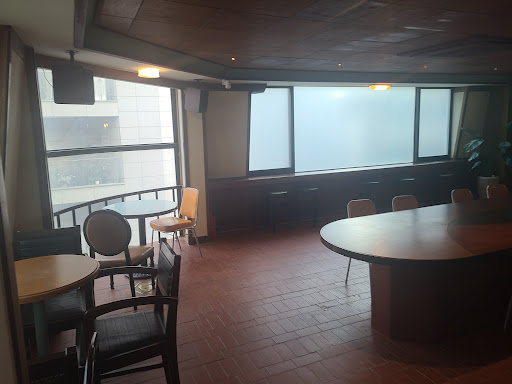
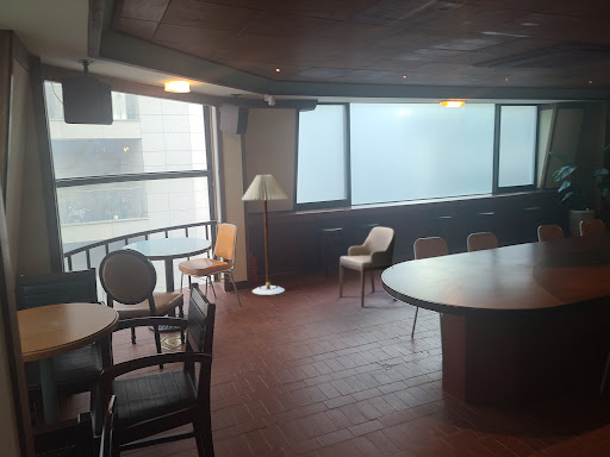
+ armchair [338,226,397,308]
+ floor lamp [241,174,290,296]
